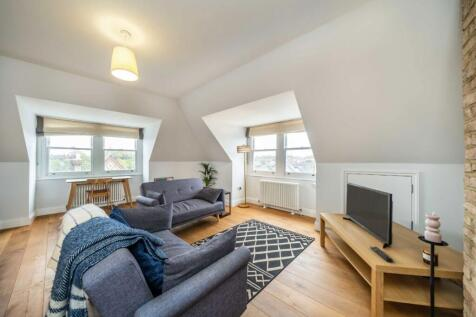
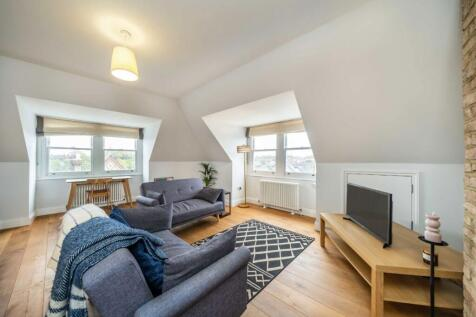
- remote control [369,245,394,263]
